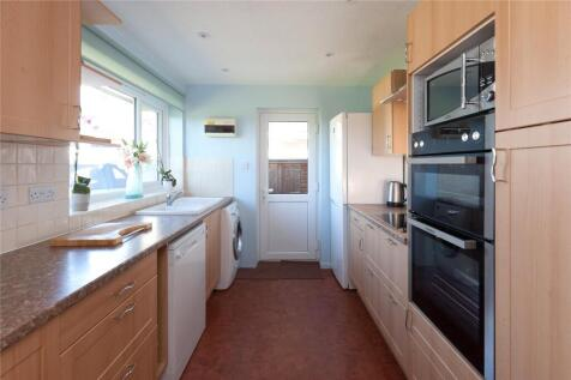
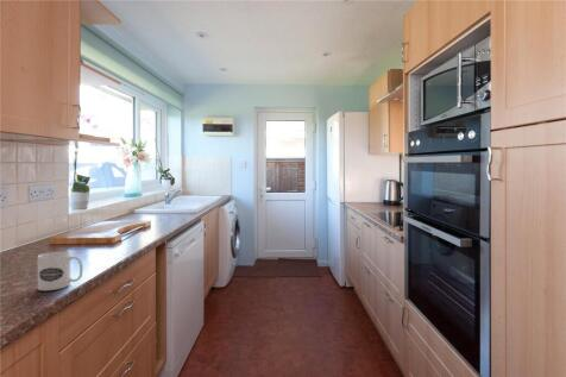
+ mug [37,251,84,291]
